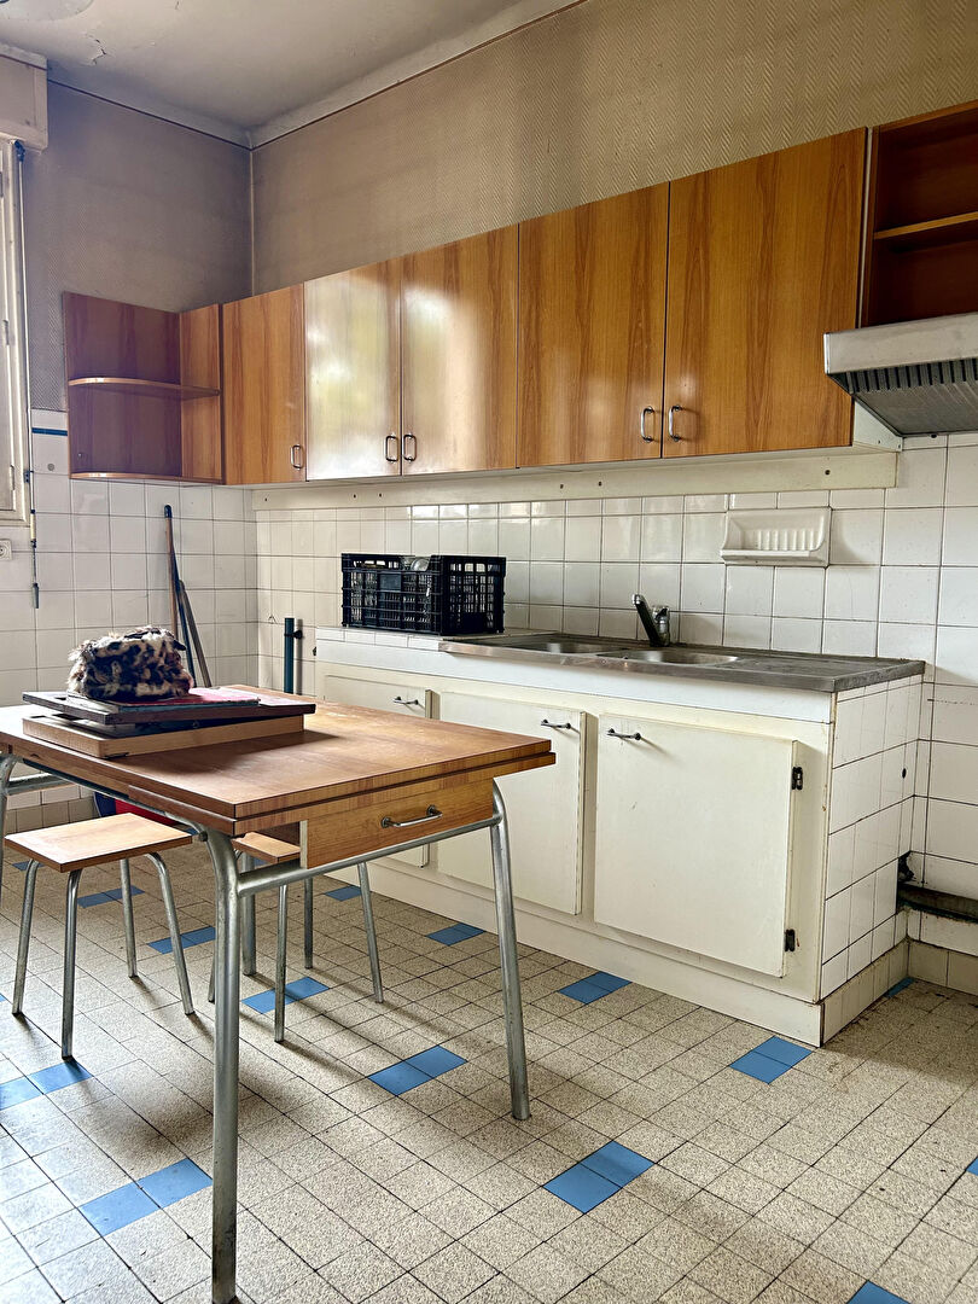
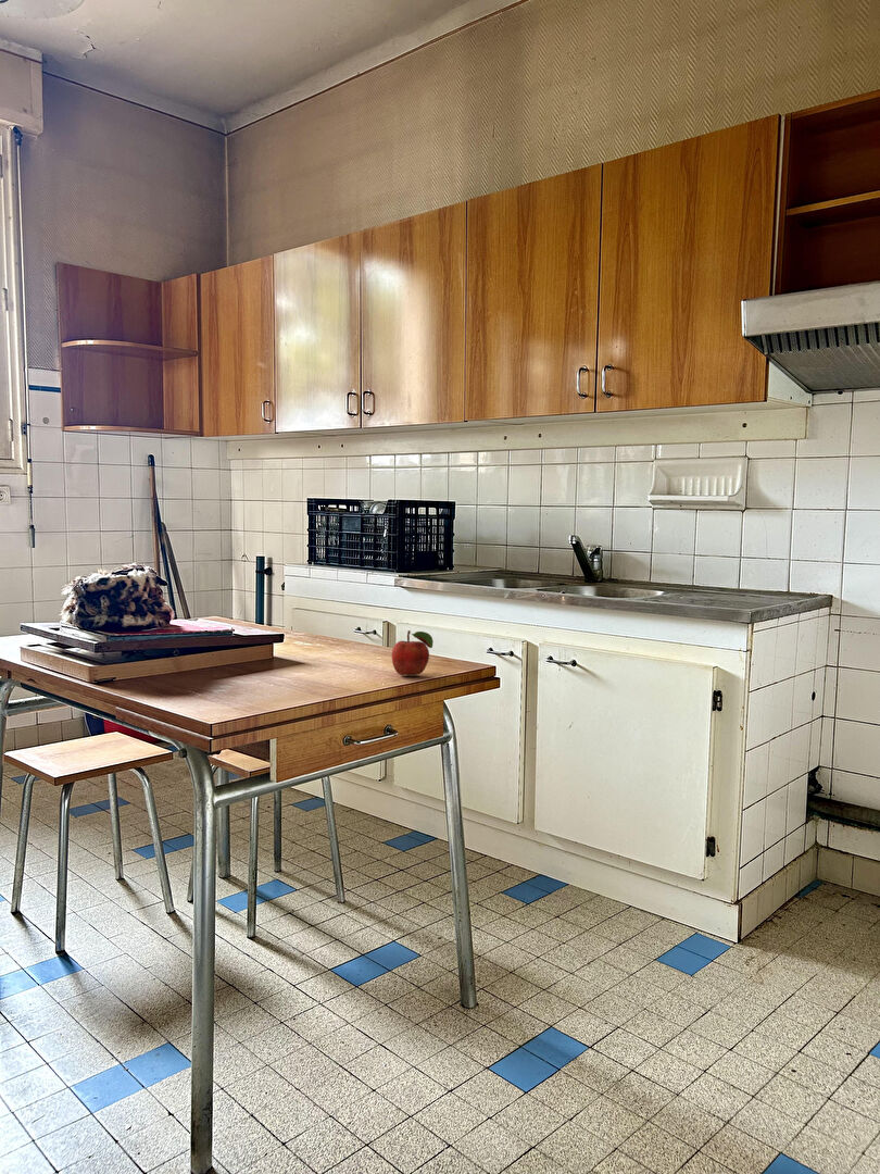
+ fruit [391,629,435,676]
